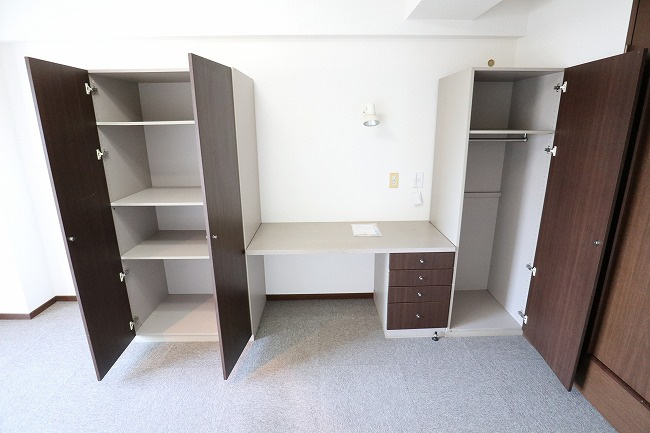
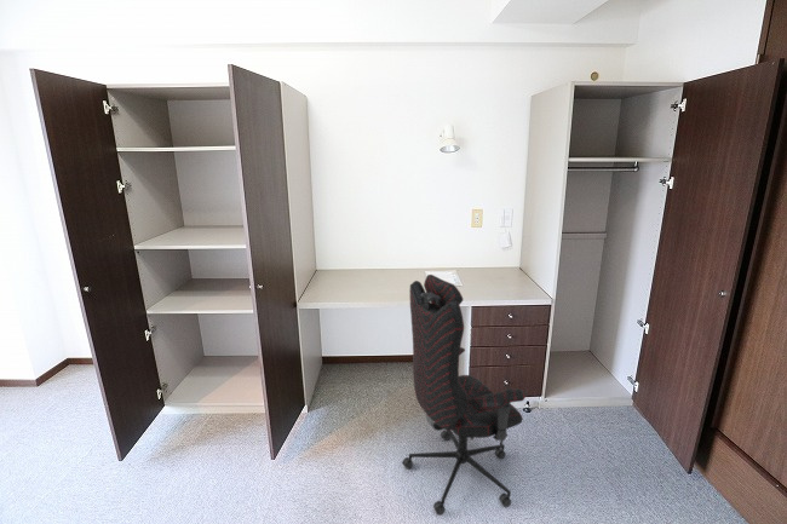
+ office chair [402,273,528,517]
